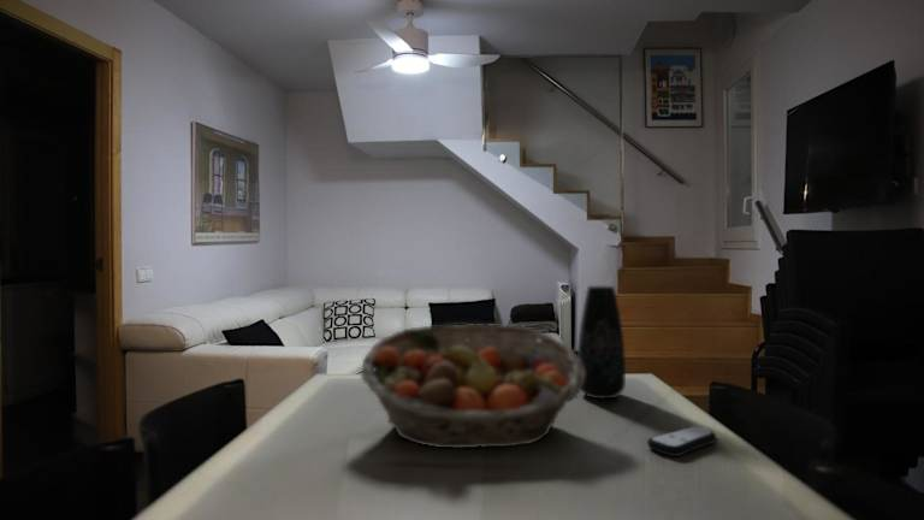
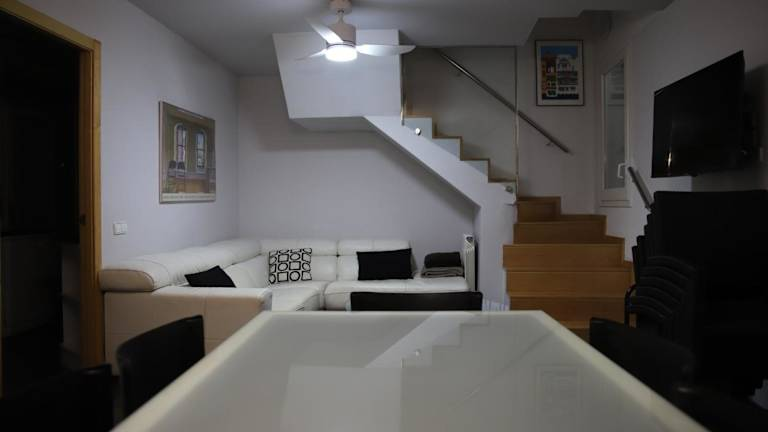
- vase [576,285,627,400]
- fruit basket [360,323,585,449]
- remote control [646,425,718,457]
